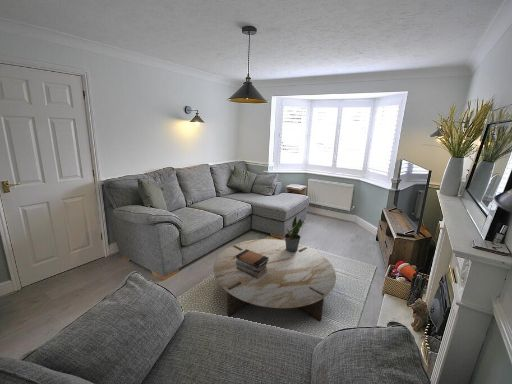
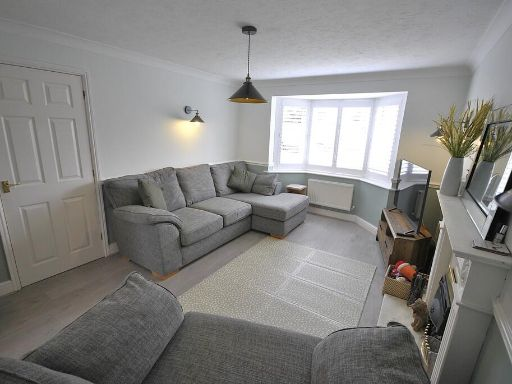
- coffee table [213,238,337,323]
- potted plant [284,216,303,252]
- book stack [236,249,269,279]
